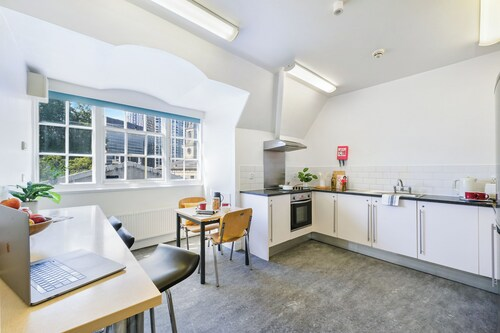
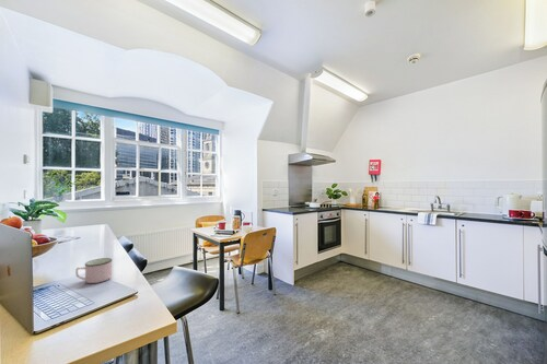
+ mug [74,257,113,284]
